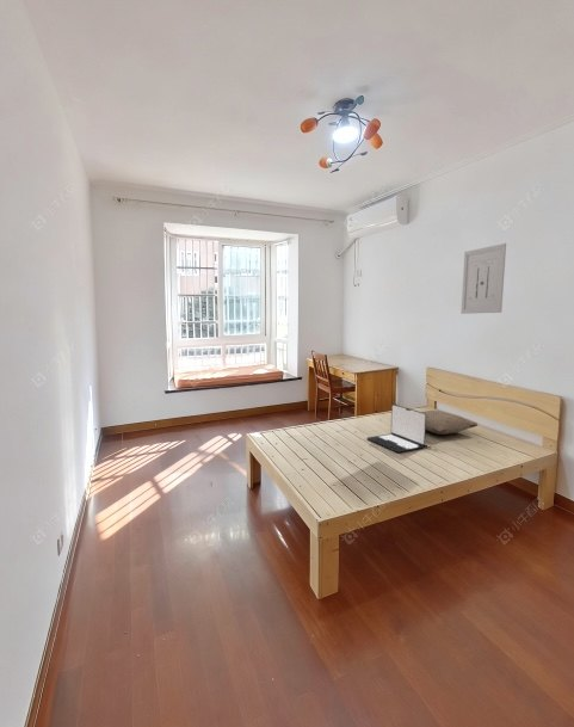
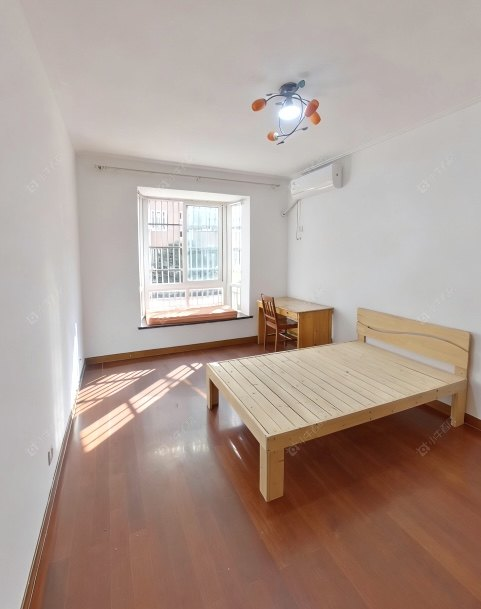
- laptop [366,403,427,454]
- wall art [459,242,507,315]
- pillow [421,409,479,436]
